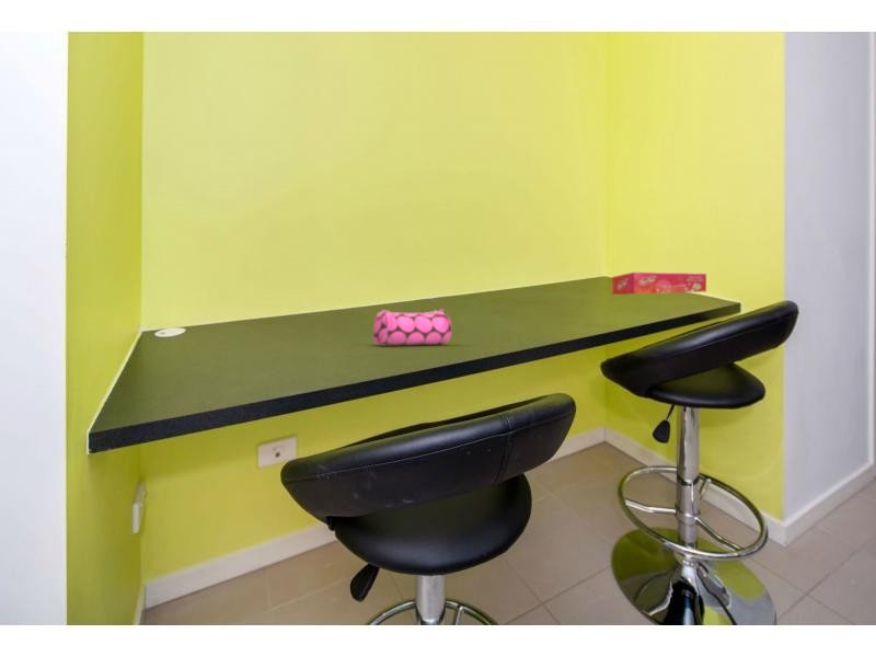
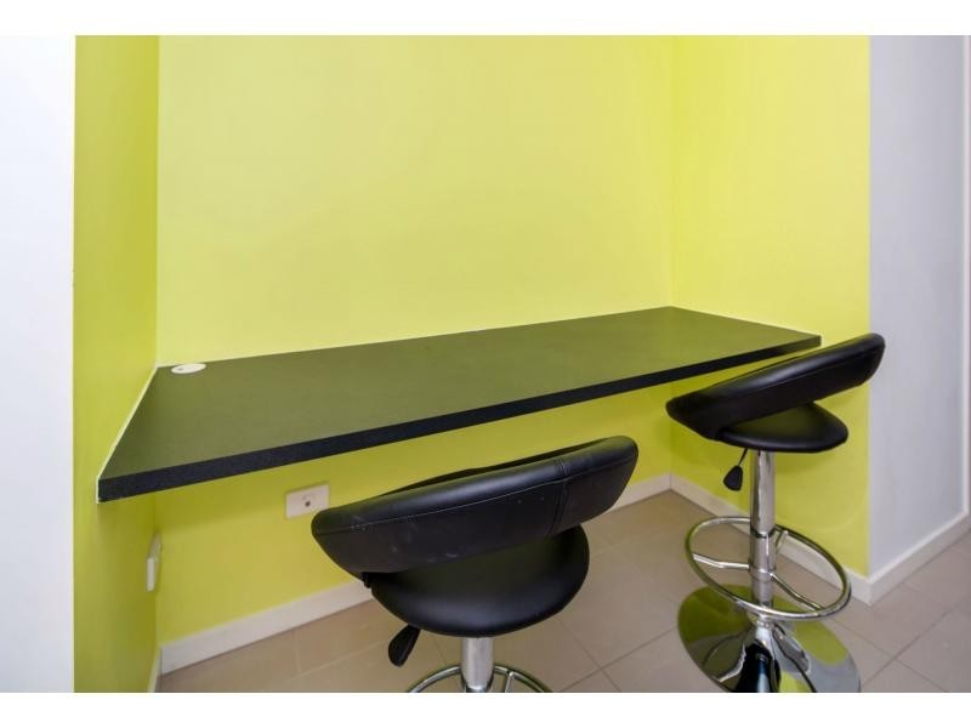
- pencil case [372,308,453,346]
- tissue box [611,272,707,296]
